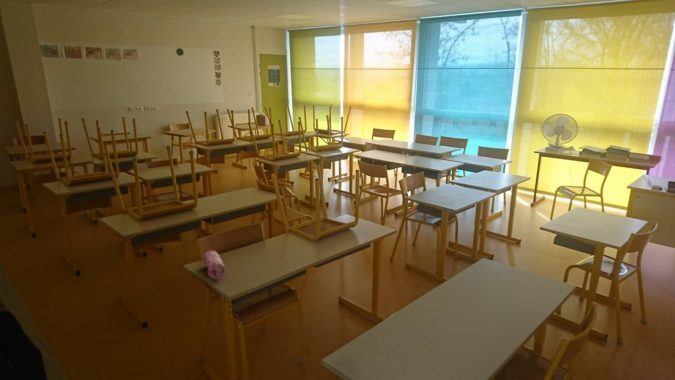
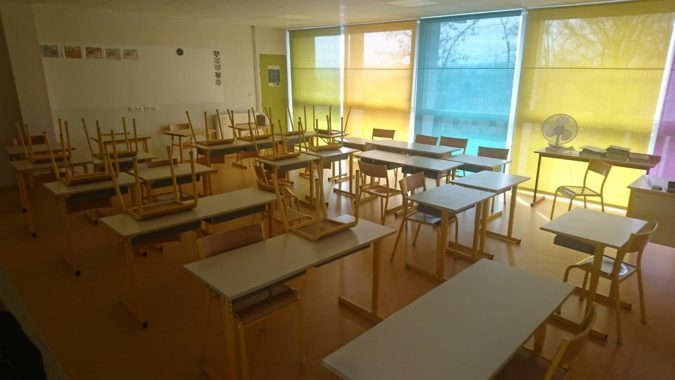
- pencil case [201,249,226,280]
